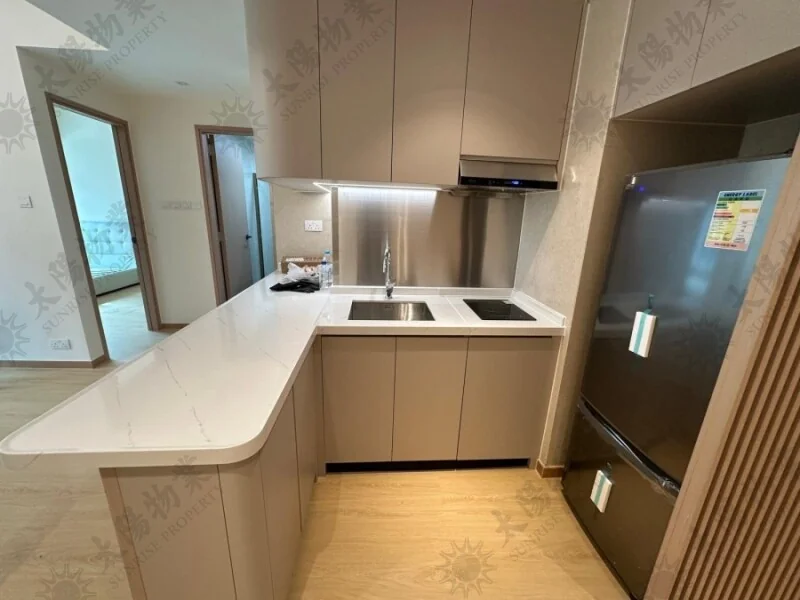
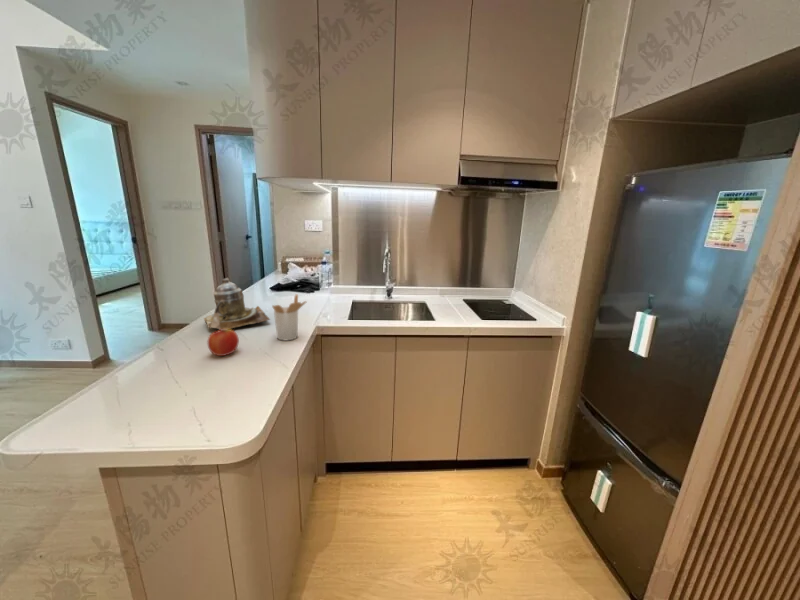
+ fruit [206,328,240,357]
+ teapot [203,277,271,331]
+ utensil holder [271,293,308,341]
